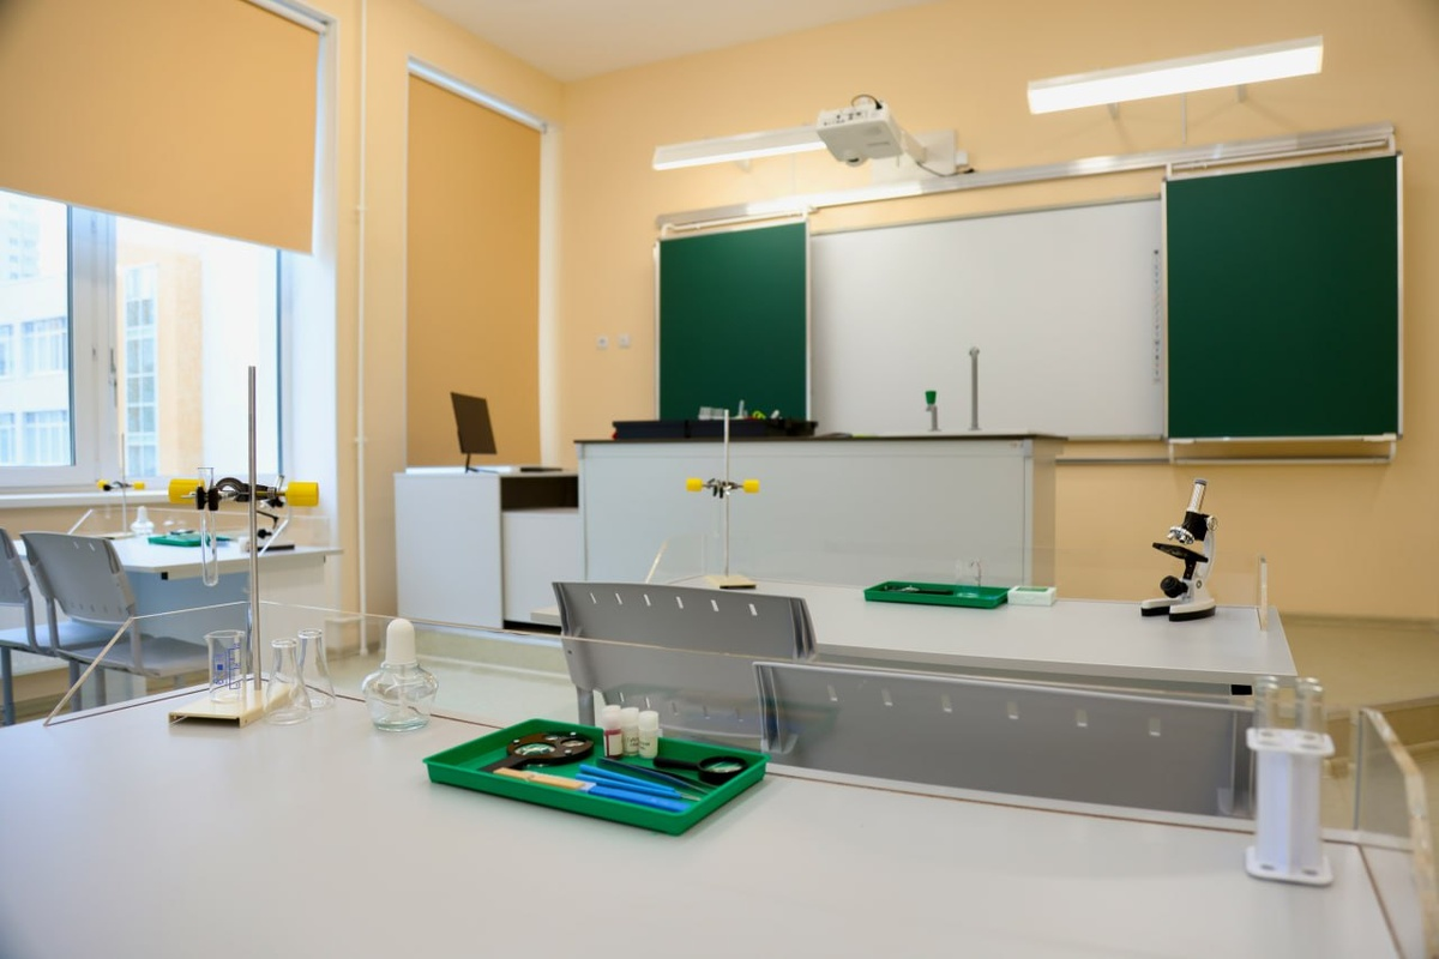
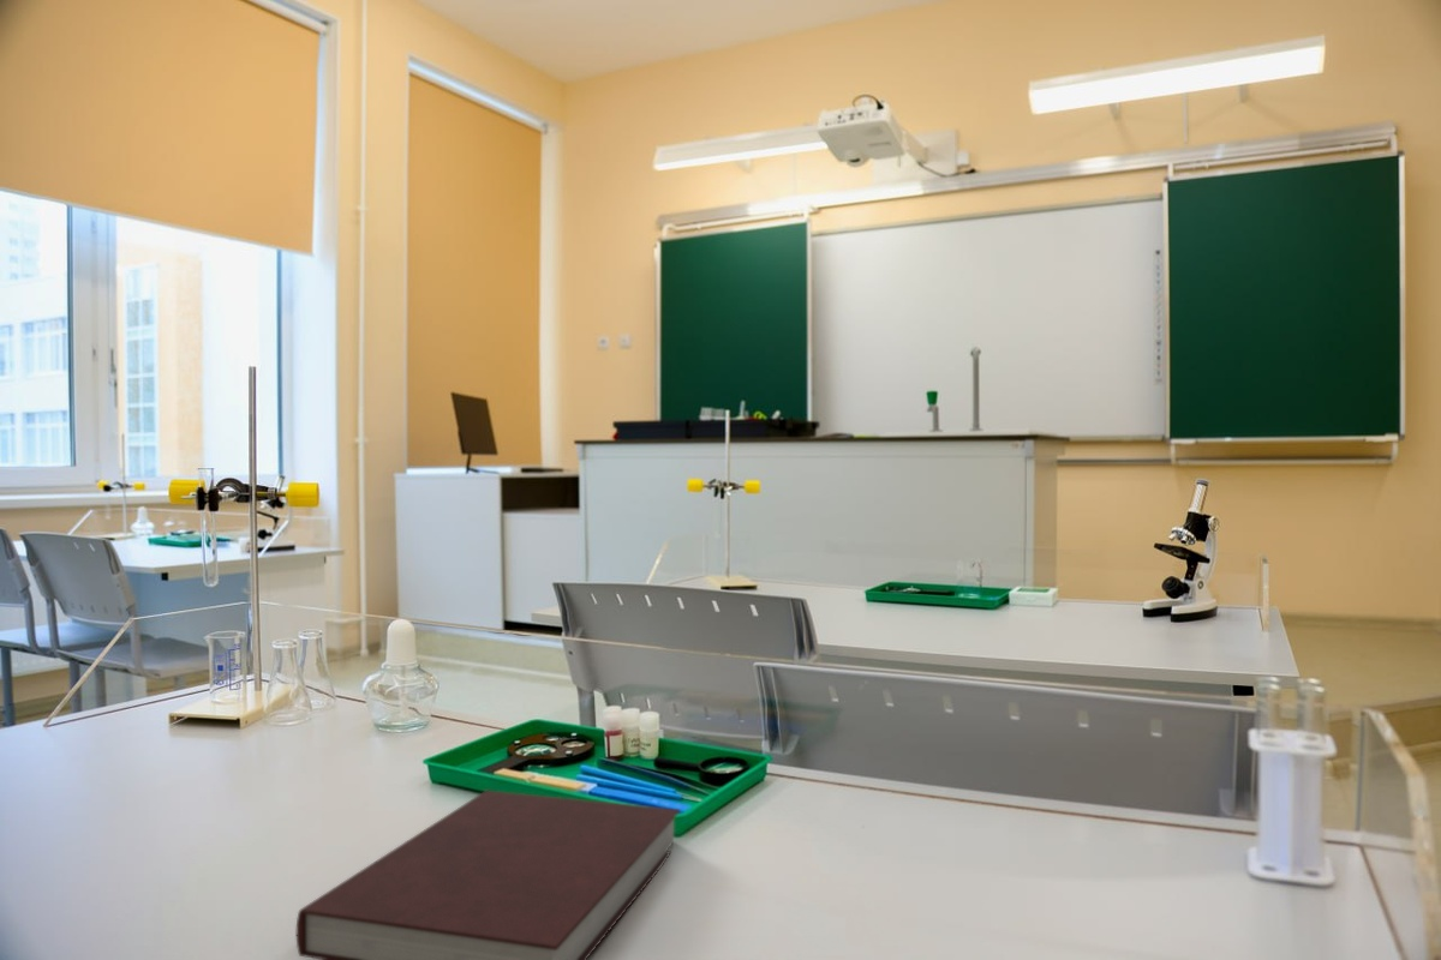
+ notebook [295,790,682,960]
